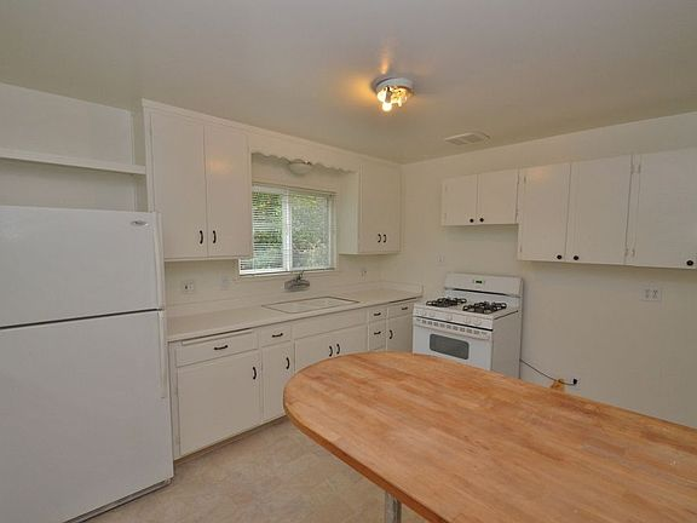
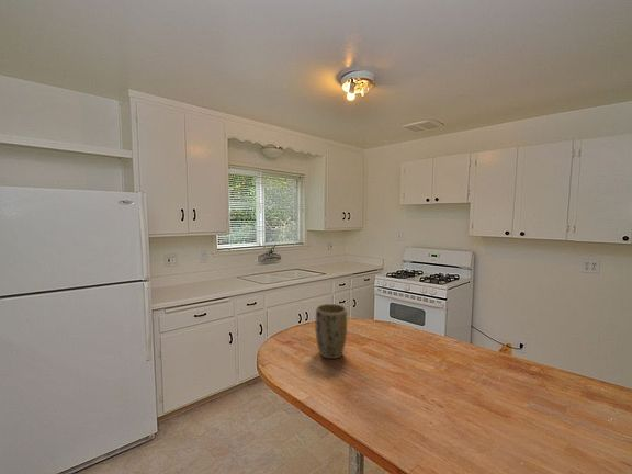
+ plant pot [315,303,348,360]
